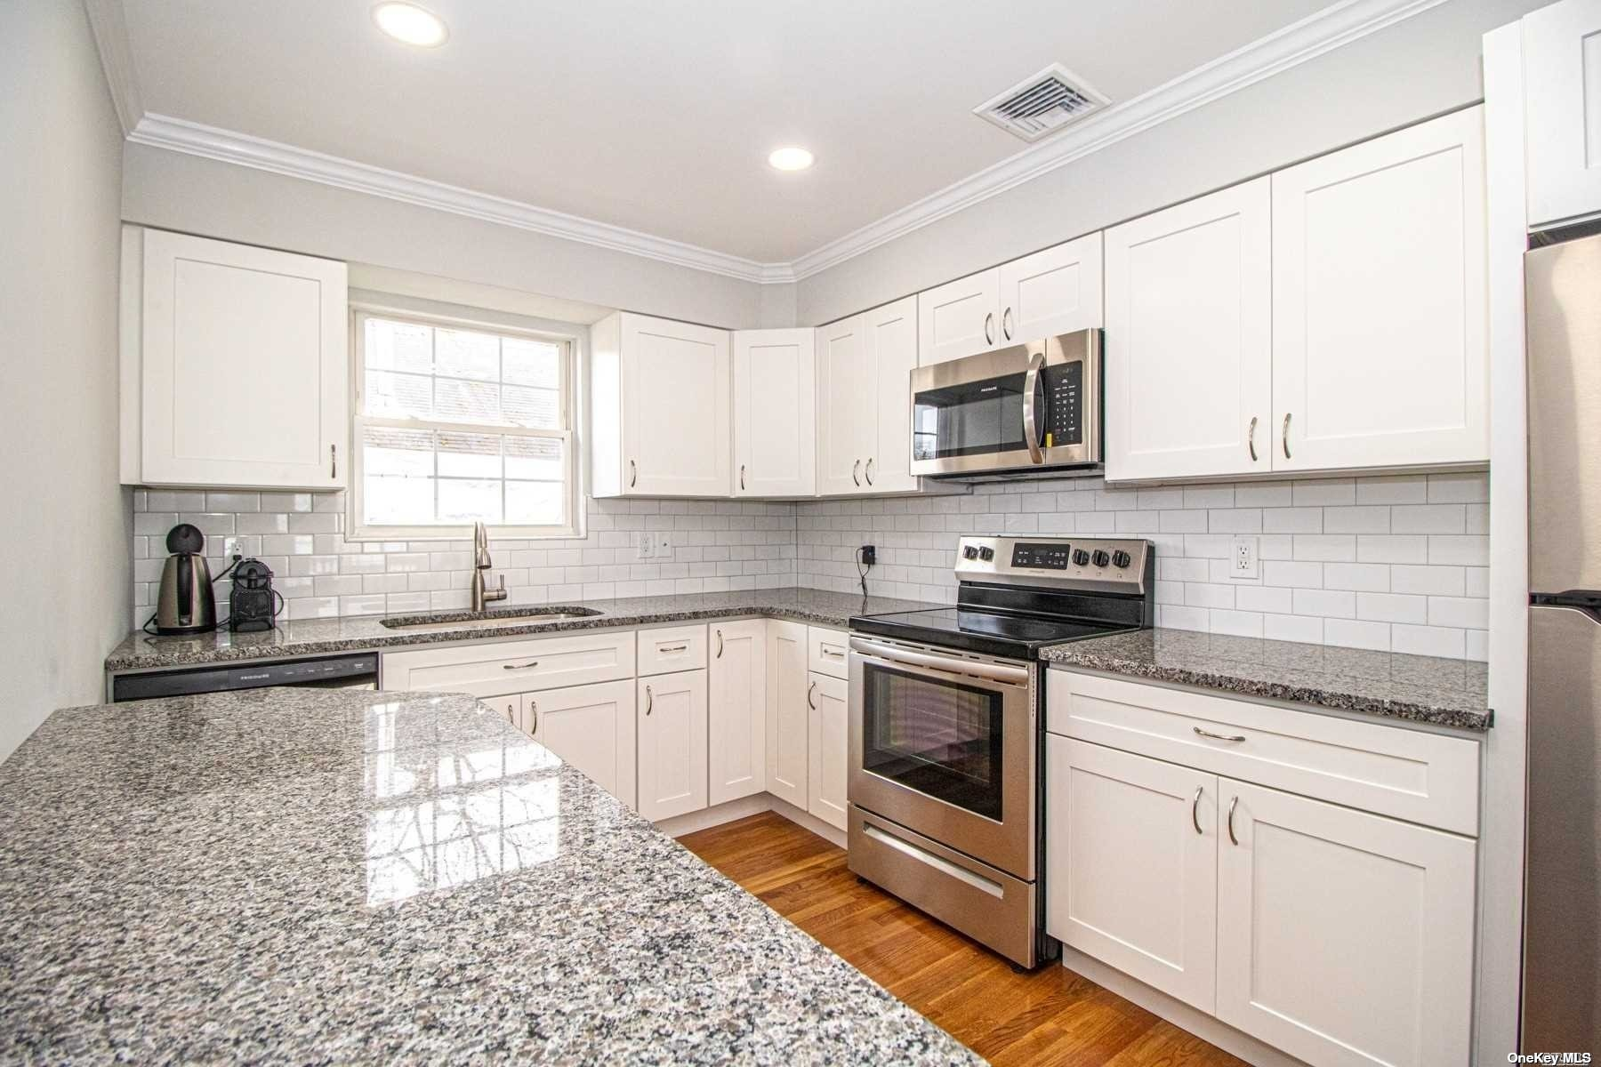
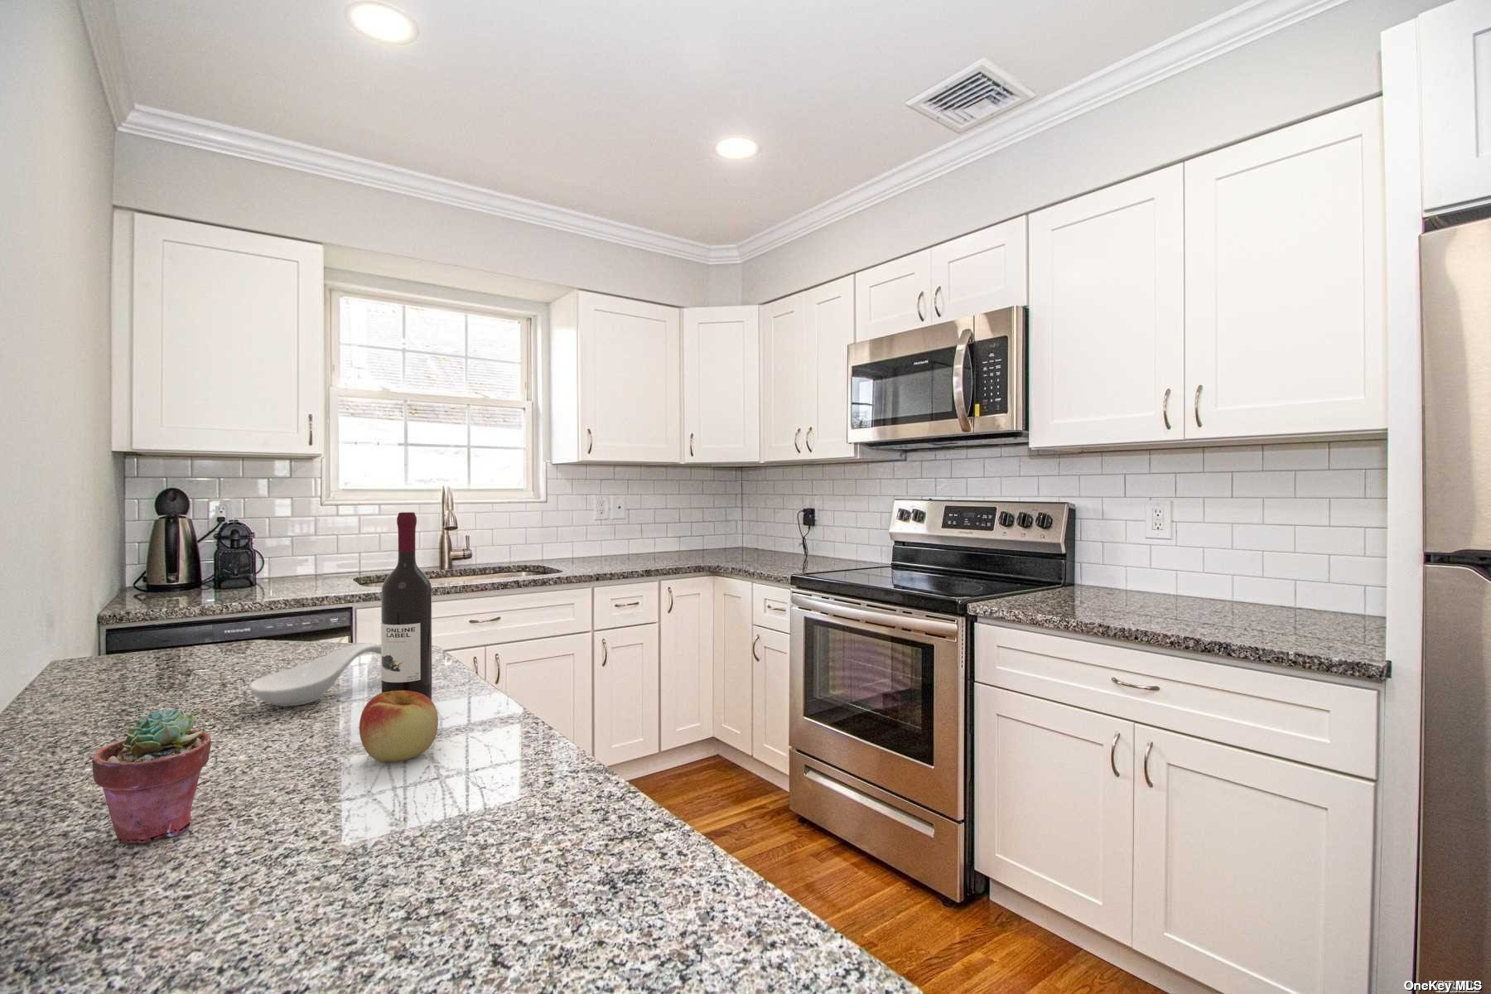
+ wine bottle [381,511,433,701]
+ potted succulent [91,708,212,844]
+ apple [358,691,439,763]
+ spoon rest [247,642,382,708]
